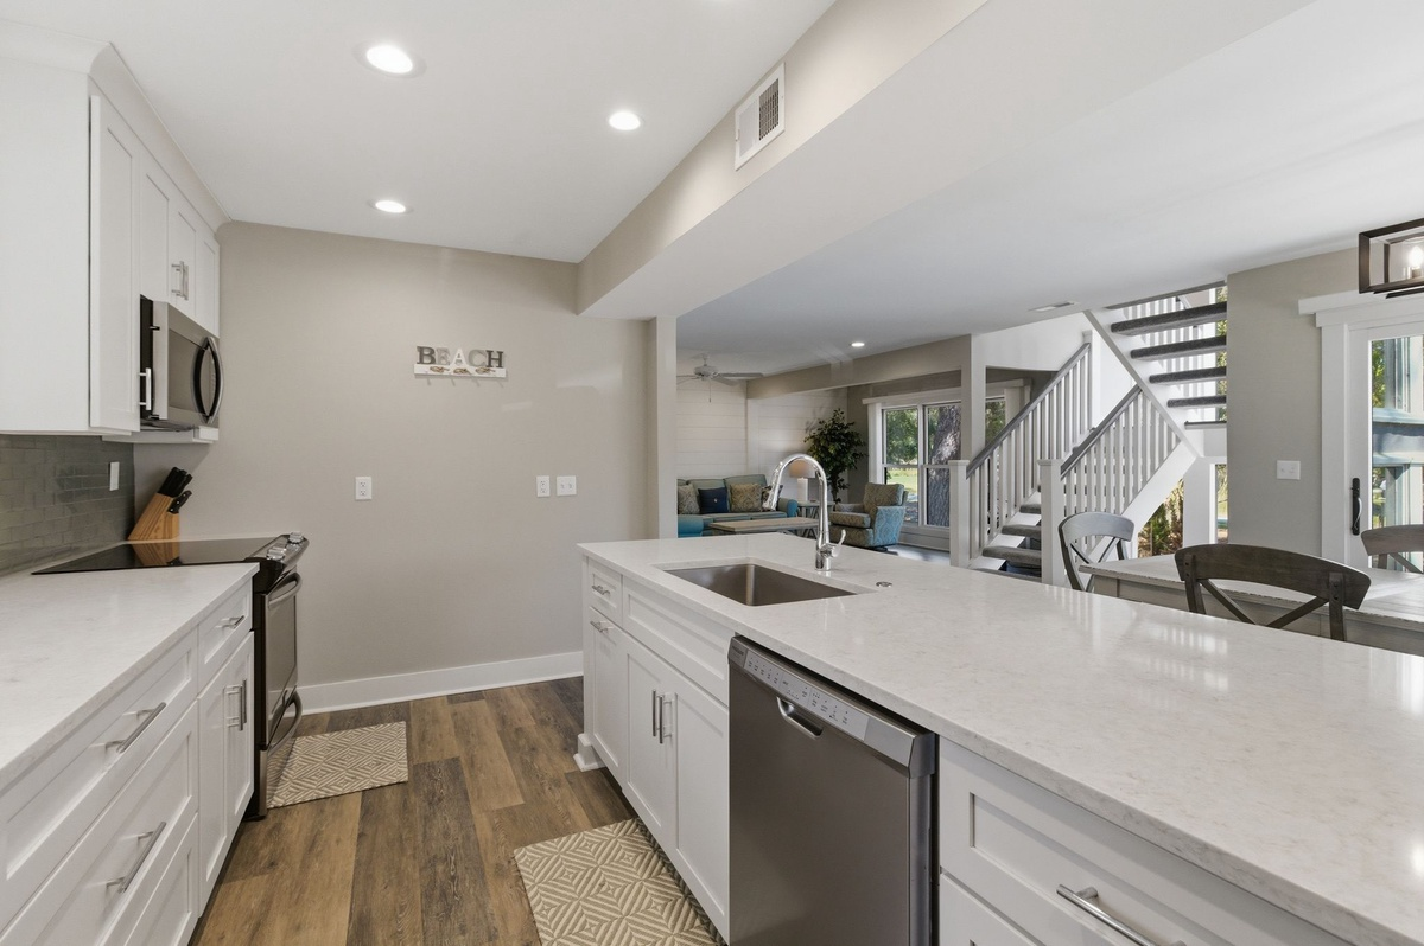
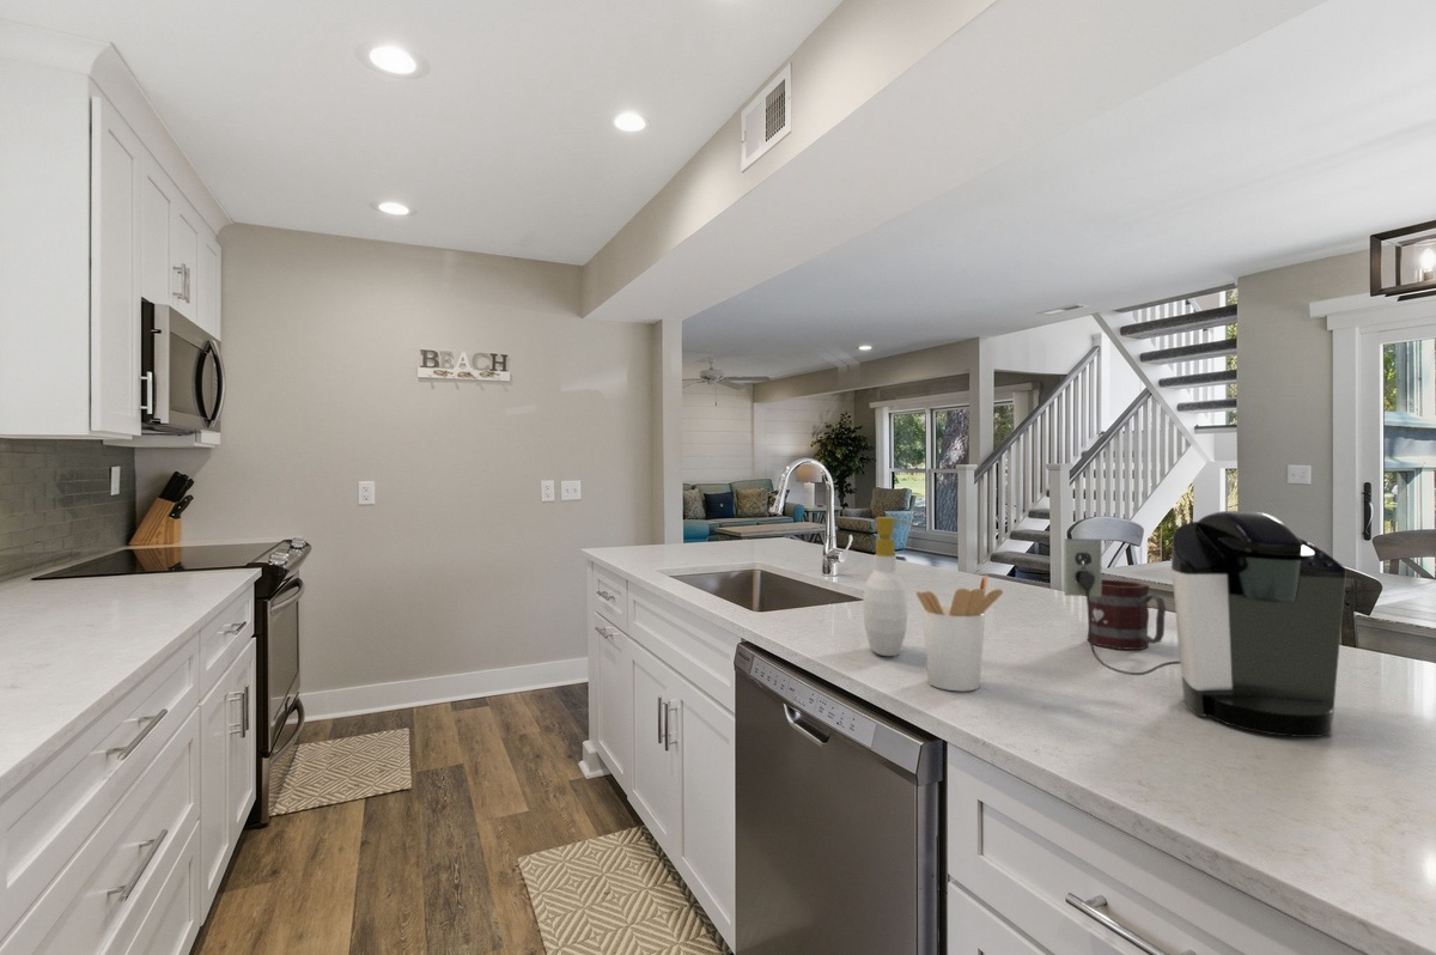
+ coffee maker [1063,510,1346,738]
+ soap bottle [862,516,913,657]
+ utensil holder [915,573,1004,692]
+ mug [1085,579,1167,651]
